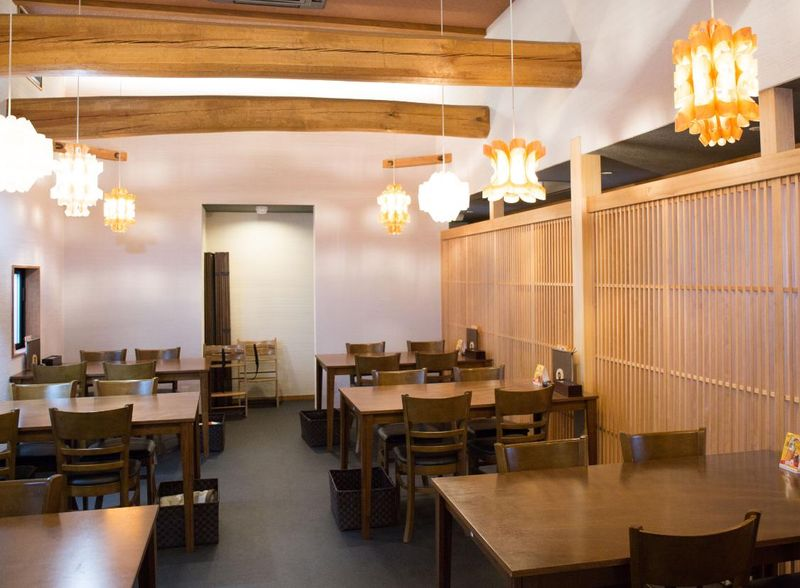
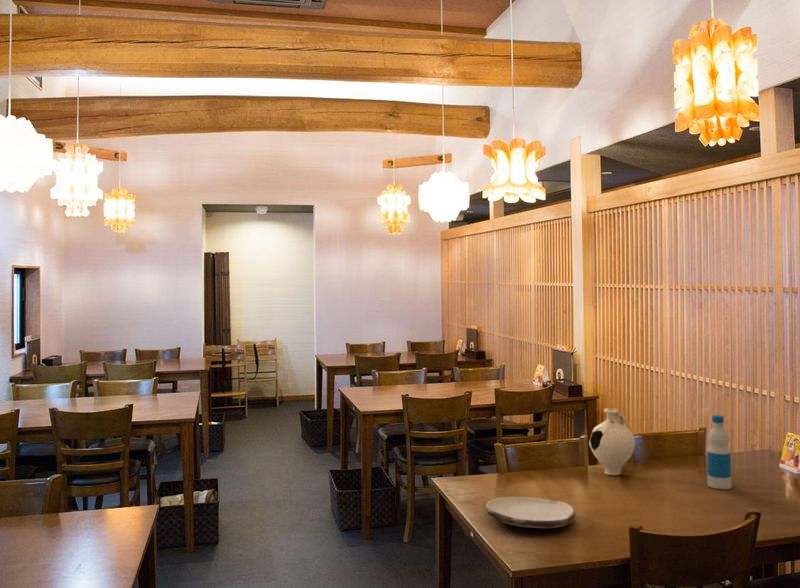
+ plate [485,496,576,529]
+ decorative vase [588,407,636,477]
+ bottle [706,414,732,490]
